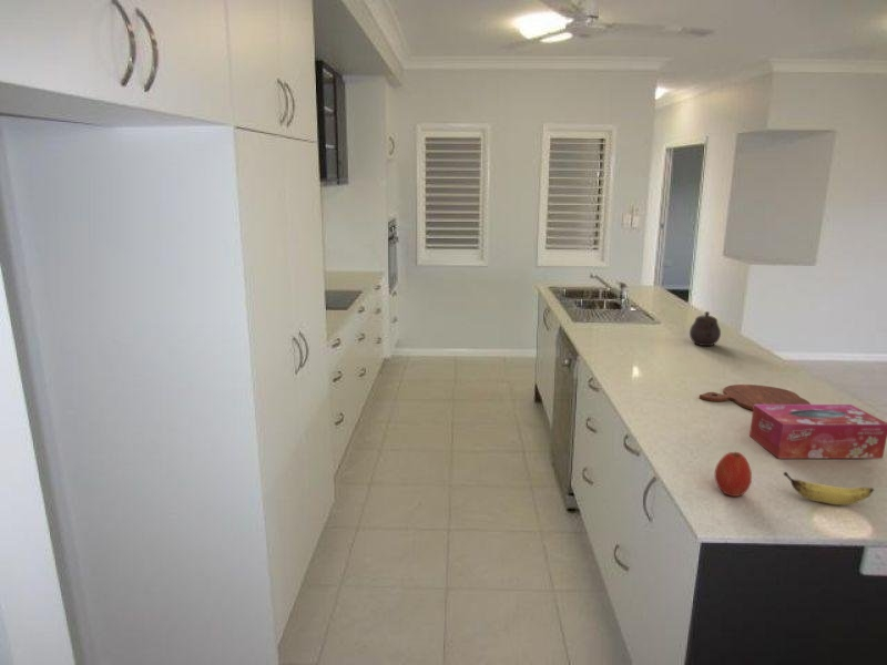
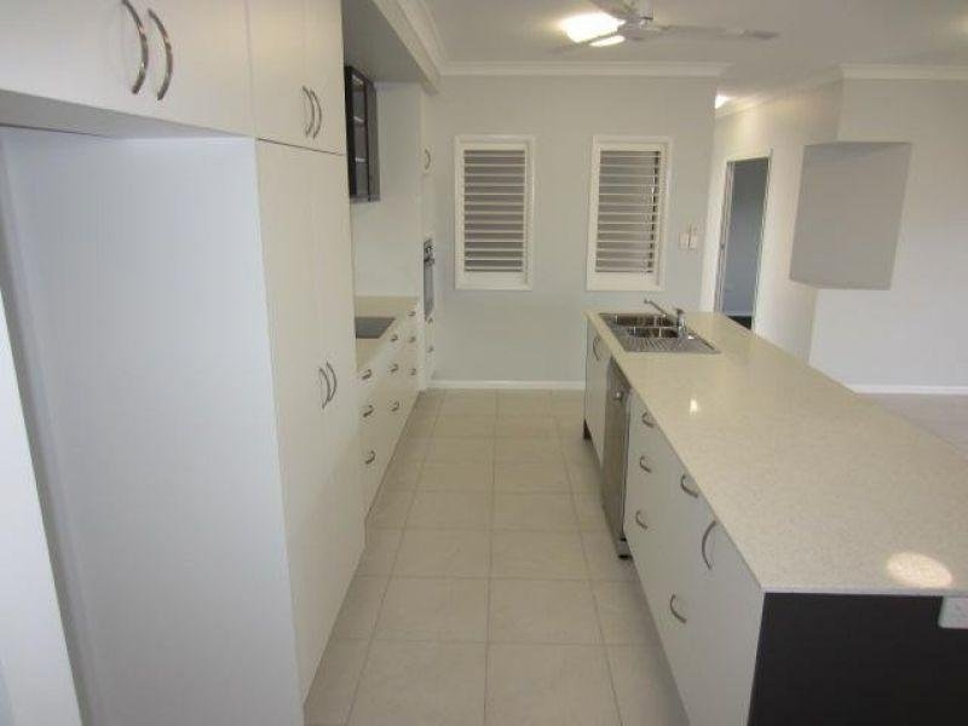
- teapot [689,310,722,347]
- tissue box [748,403,887,460]
- banana [782,471,875,505]
- apple [714,450,753,498]
- cutting board [699,383,812,411]
